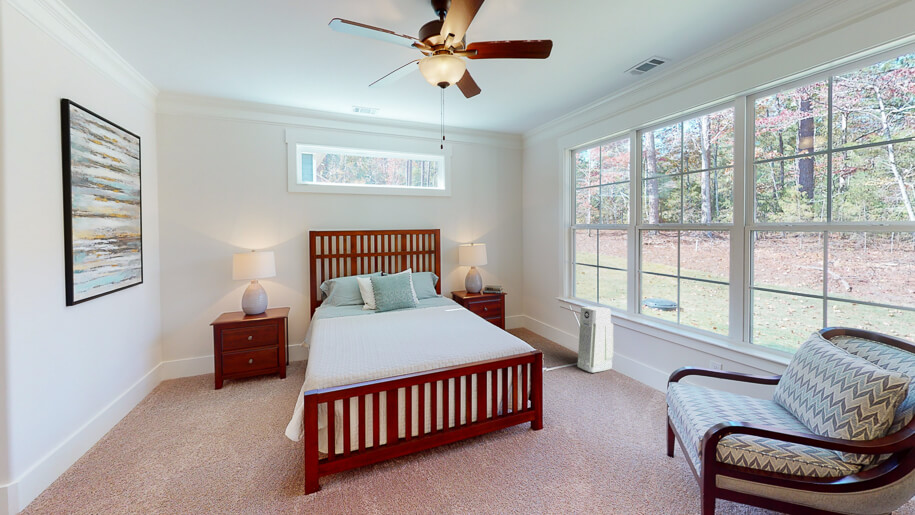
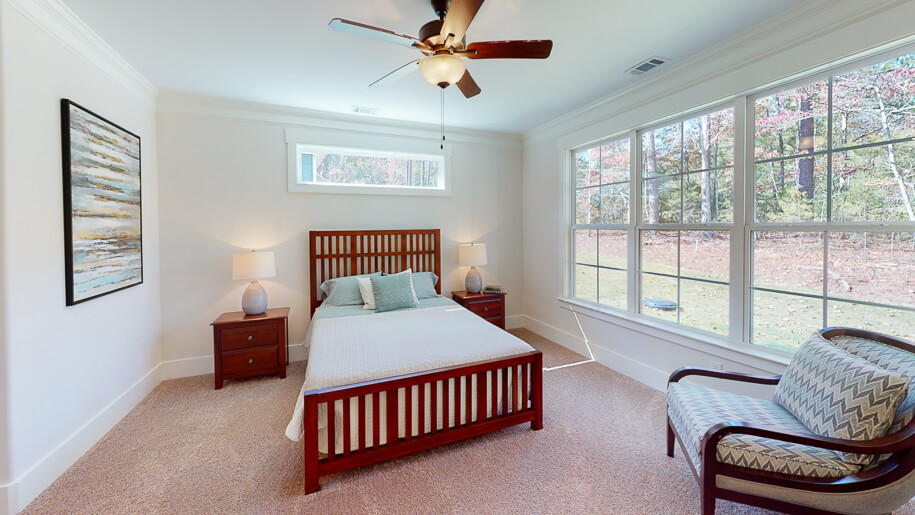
- air purifier [576,306,614,374]
